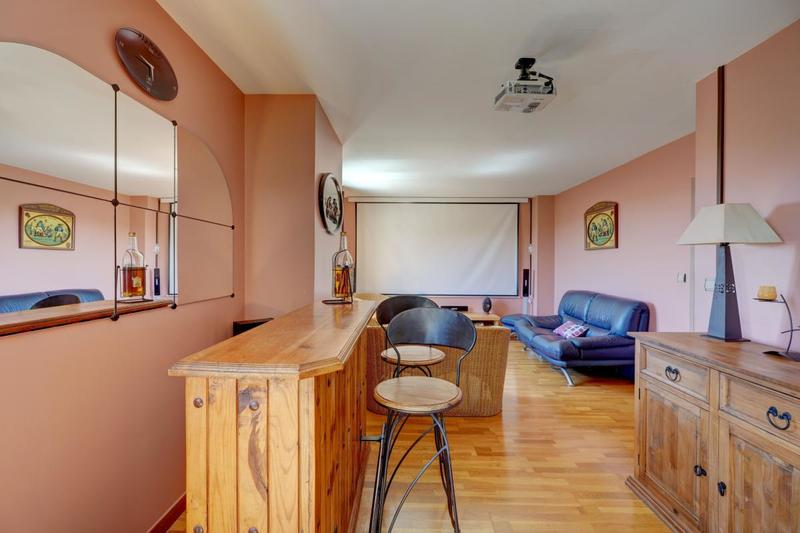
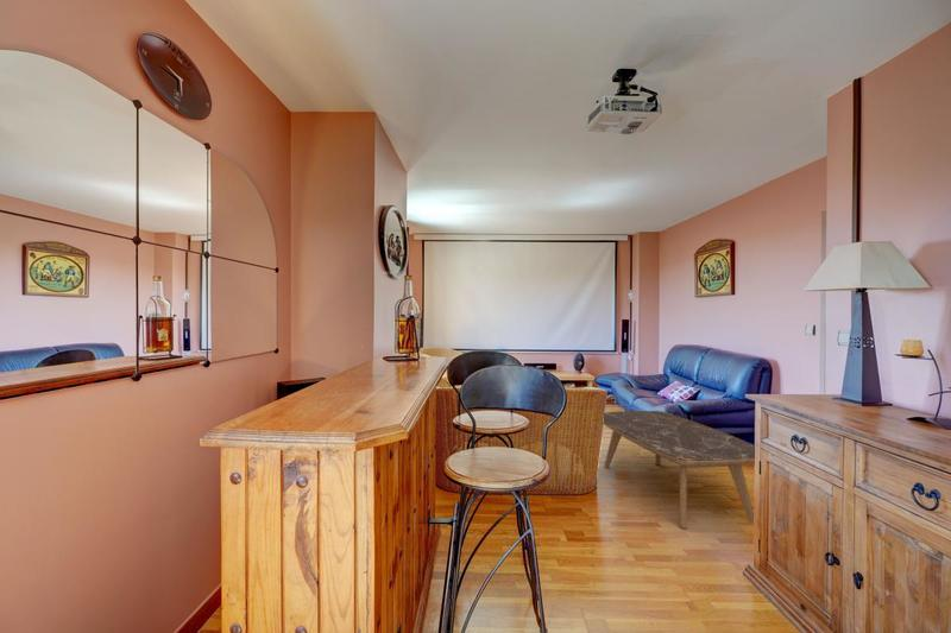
+ coffee table [602,410,756,530]
